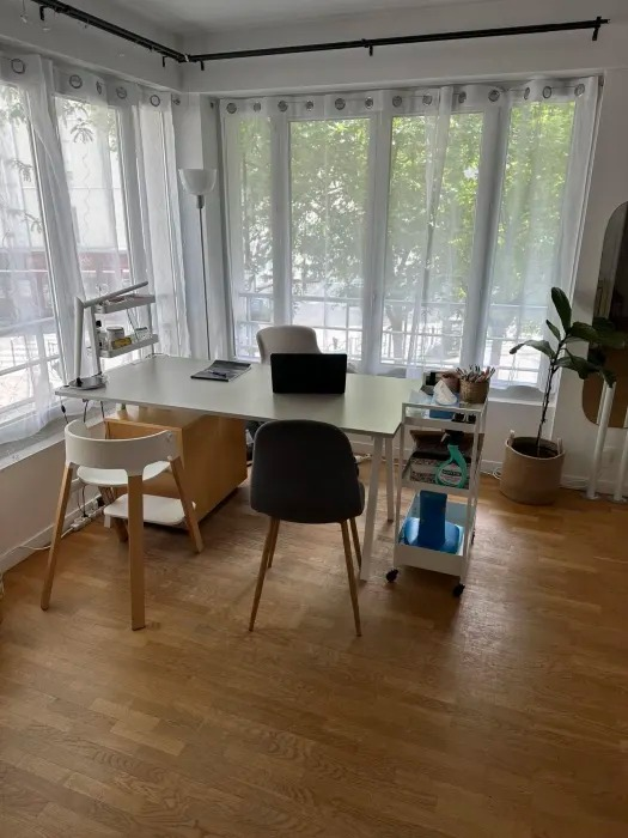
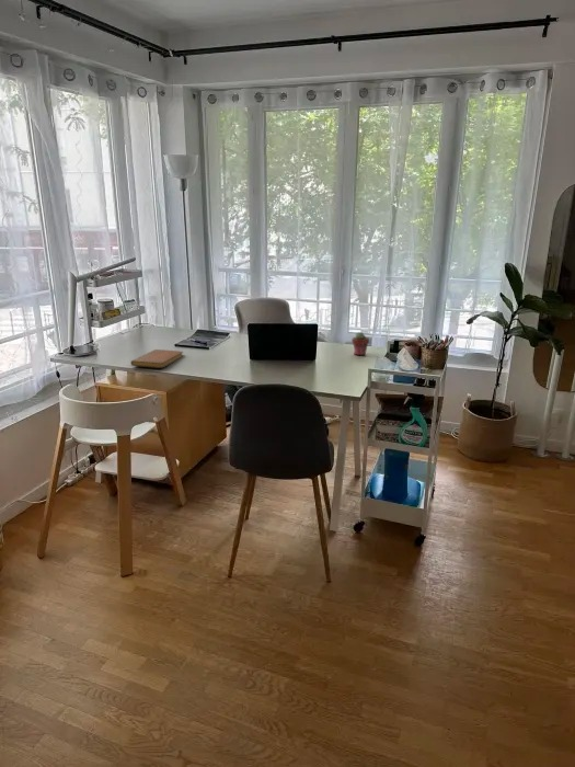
+ potted succulent [350,331,370,356]
+ notebook [130,348,184,369]
